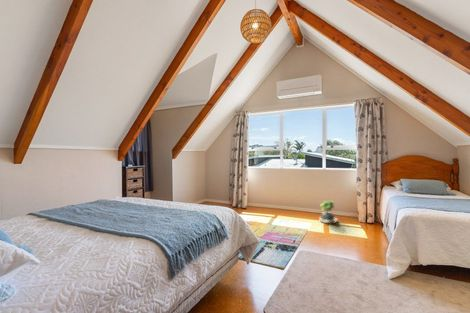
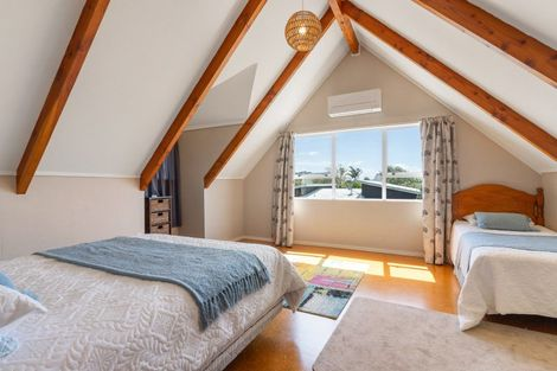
- potted plant [318,199,339,224]
